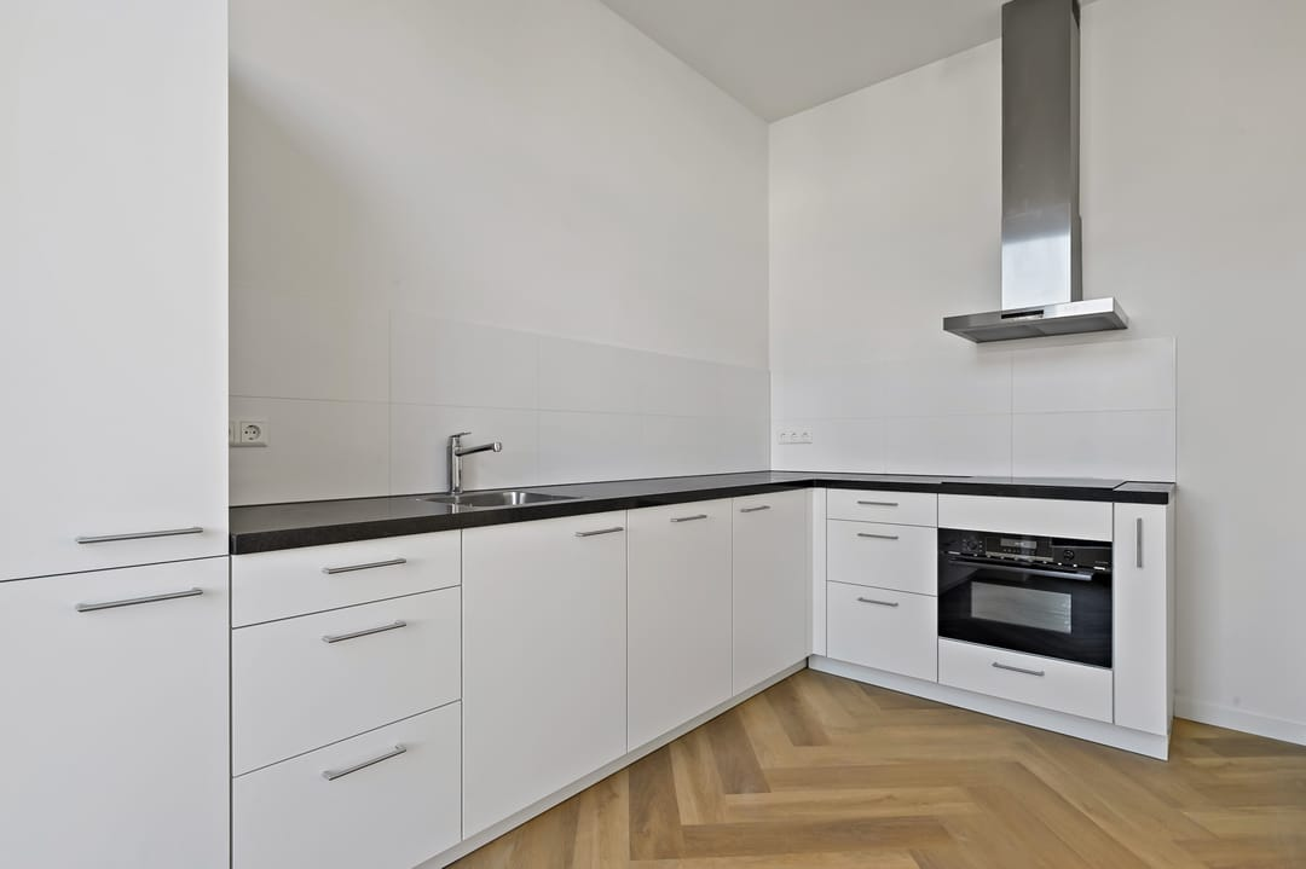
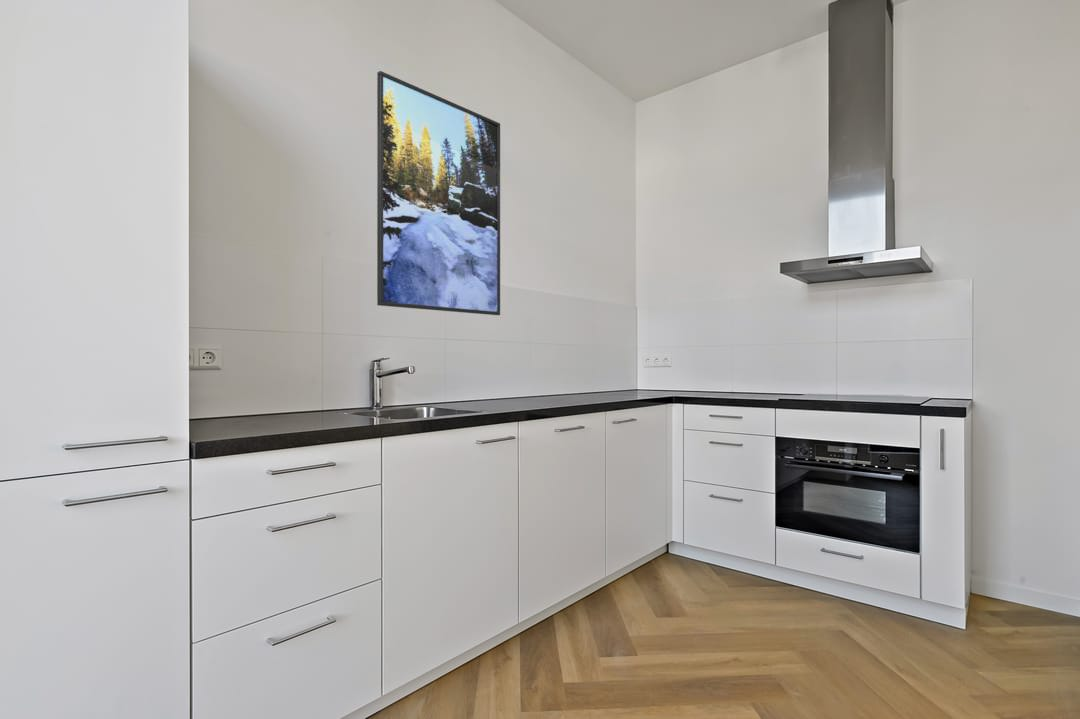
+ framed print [376,70,501,316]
